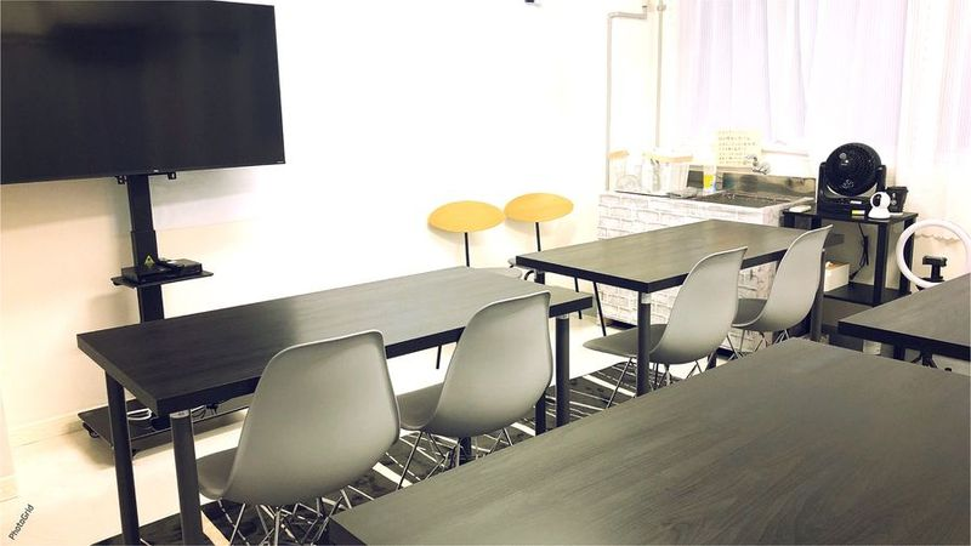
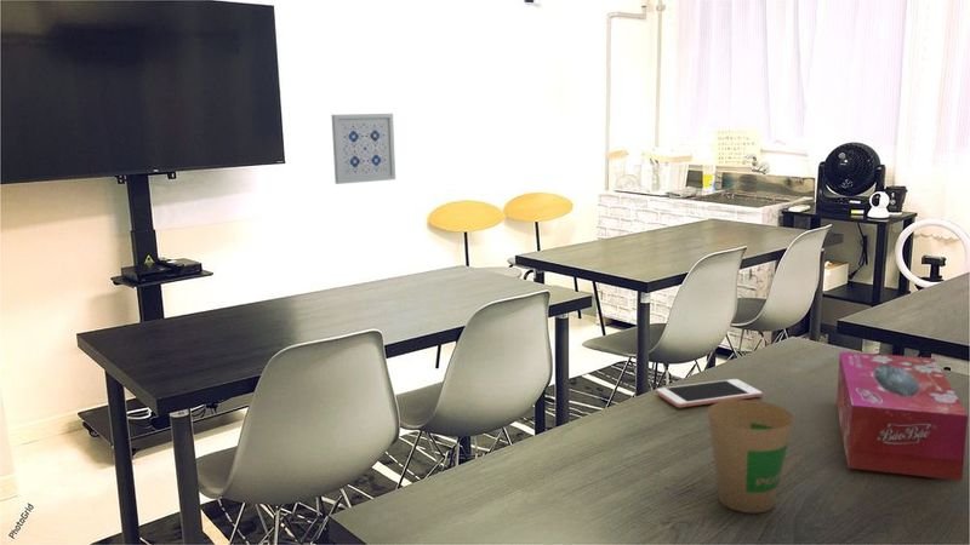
+ paper cup [707,398,795,515]
+ cell phone [656,378,764,408]
+ wall art [331,113,396,185]
+ tissue box [835,350,969,482]
